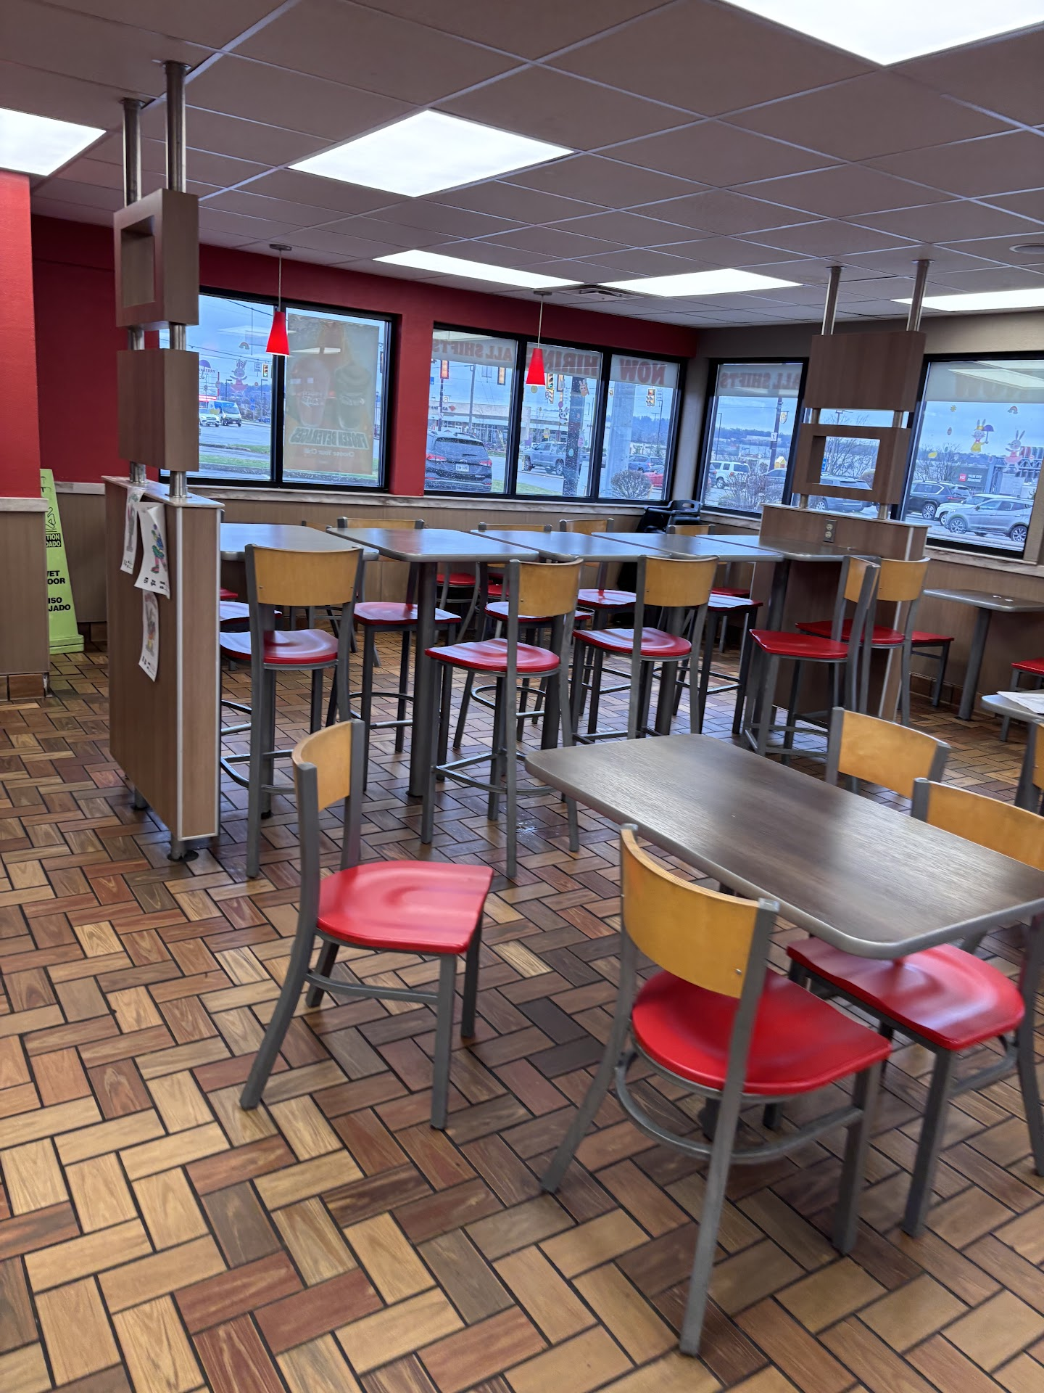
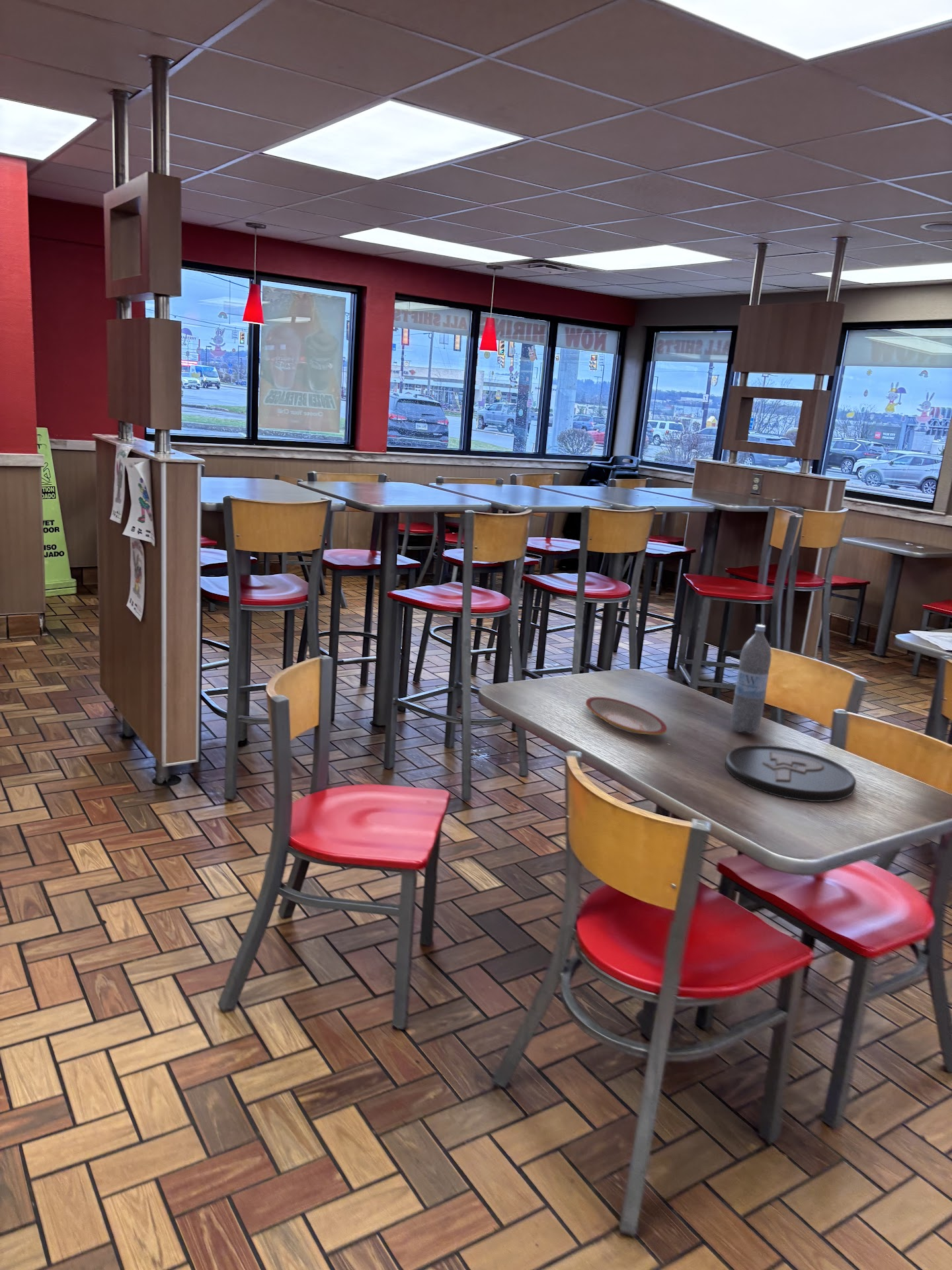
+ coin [725,744,857,802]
+ plate [585,696,668,736]
+ water bottle [731,624,772,734]
